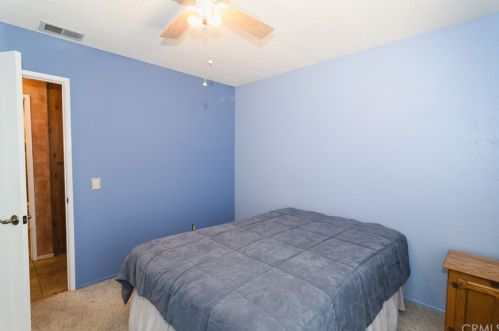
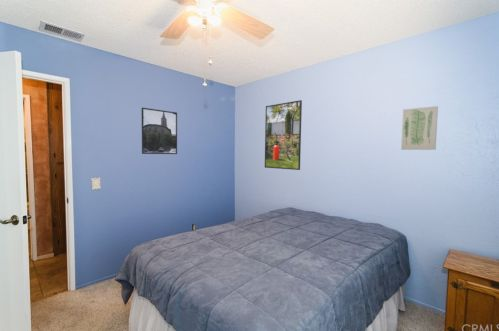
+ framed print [141,107,178,155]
+ wall art [400,105,439,151]
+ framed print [264,99,303,171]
